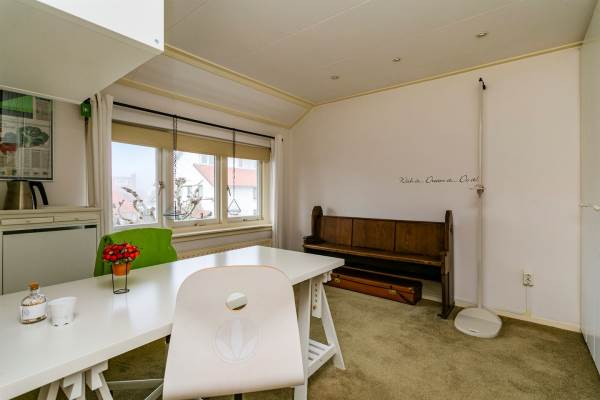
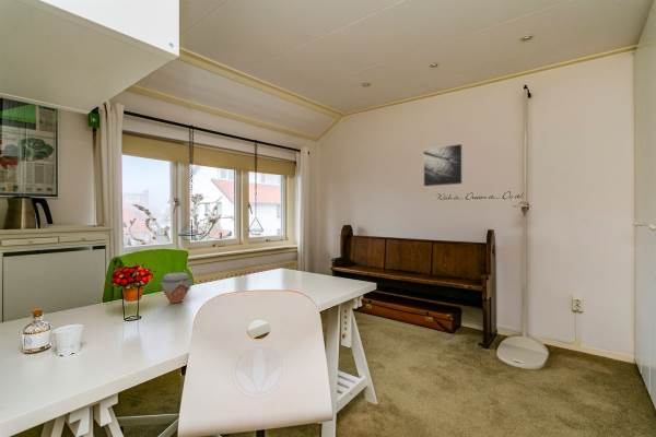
+ jar [159,272,194,304]
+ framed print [422,143,465,188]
